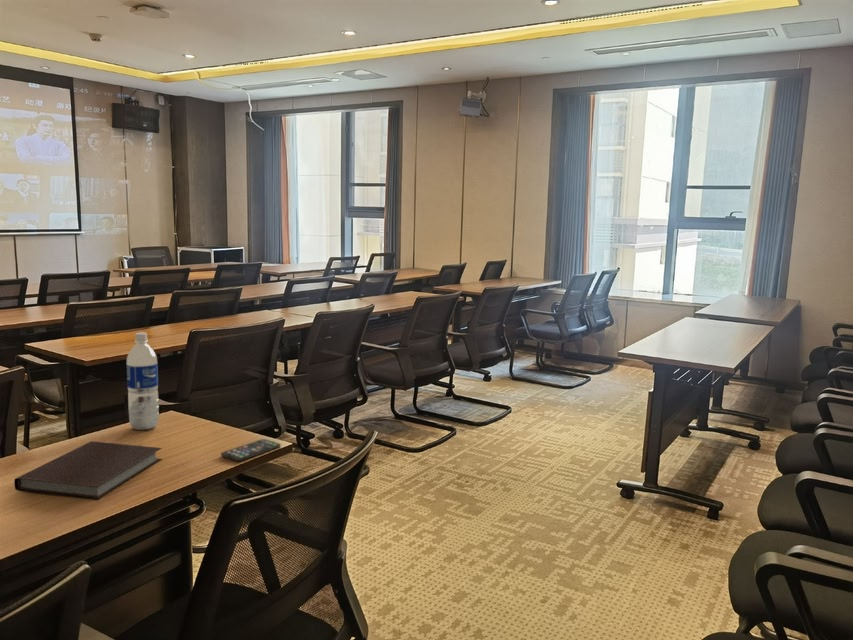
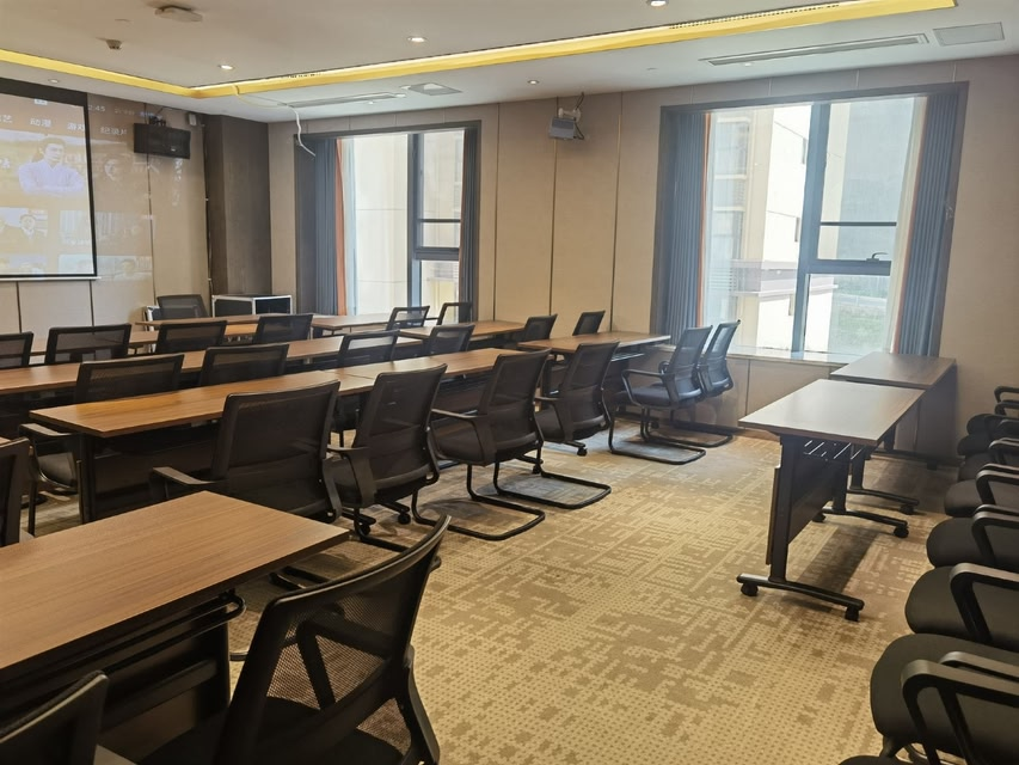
- smartphone [220,438,282,462]
- water bottle [126,331,160,431]
- notebook [13,441,163,501]
